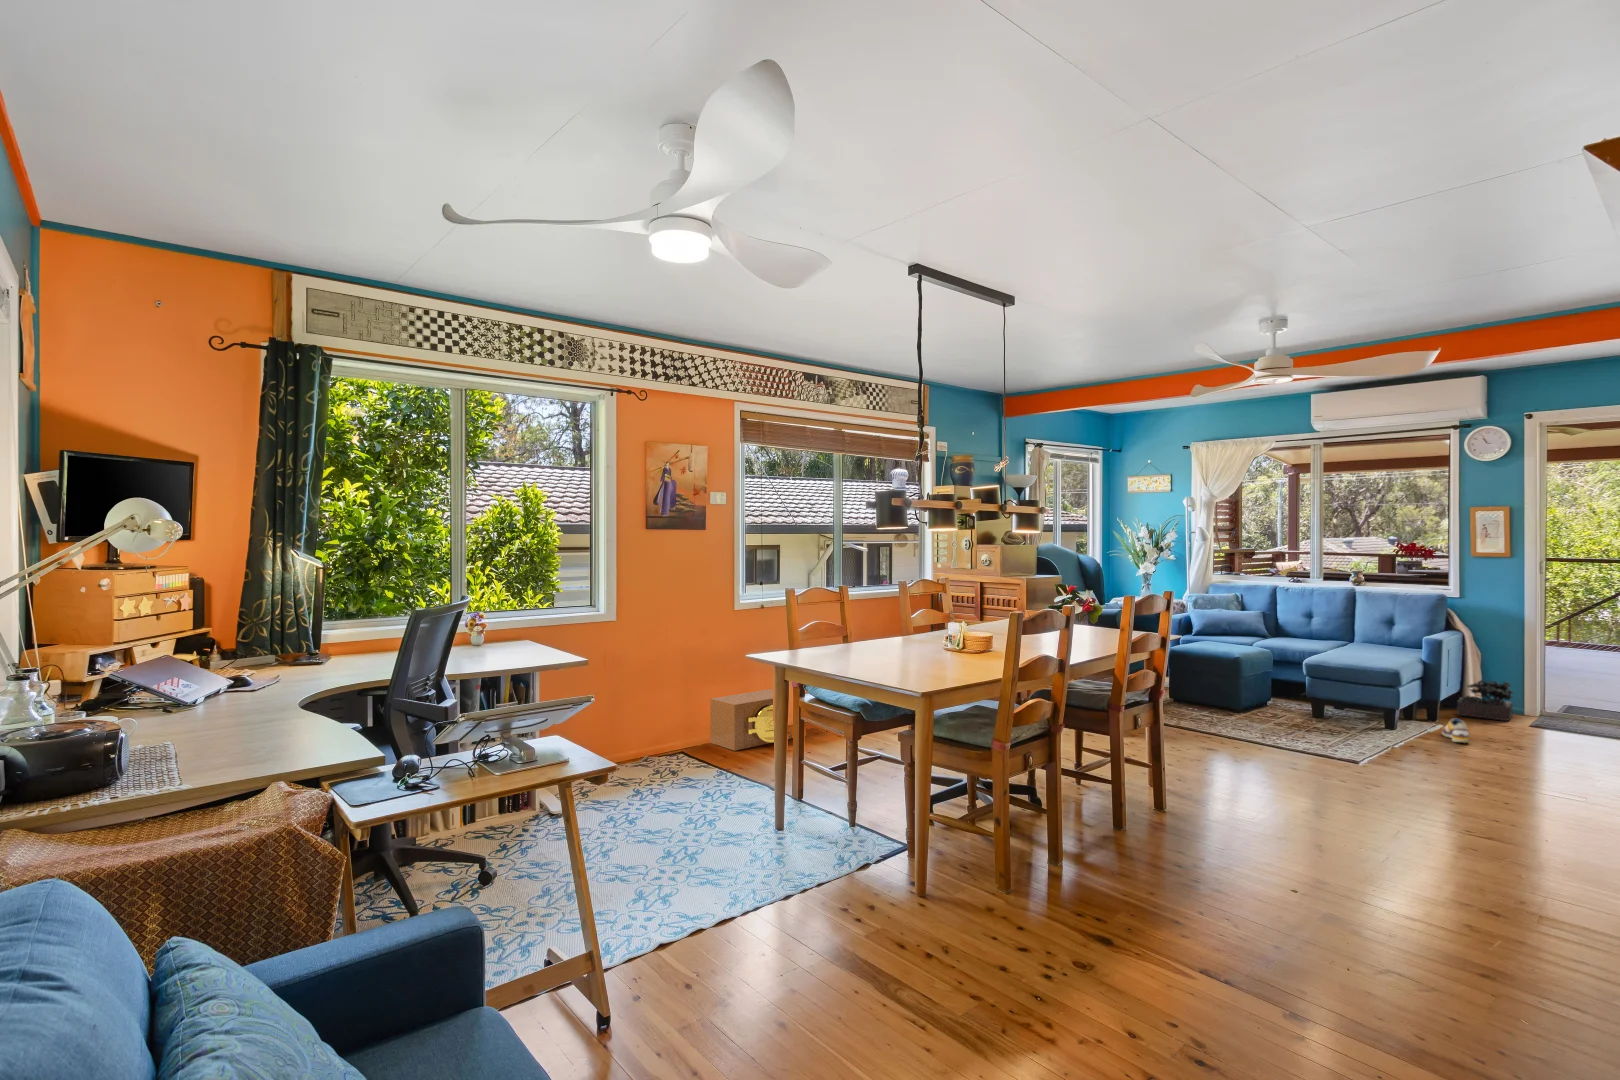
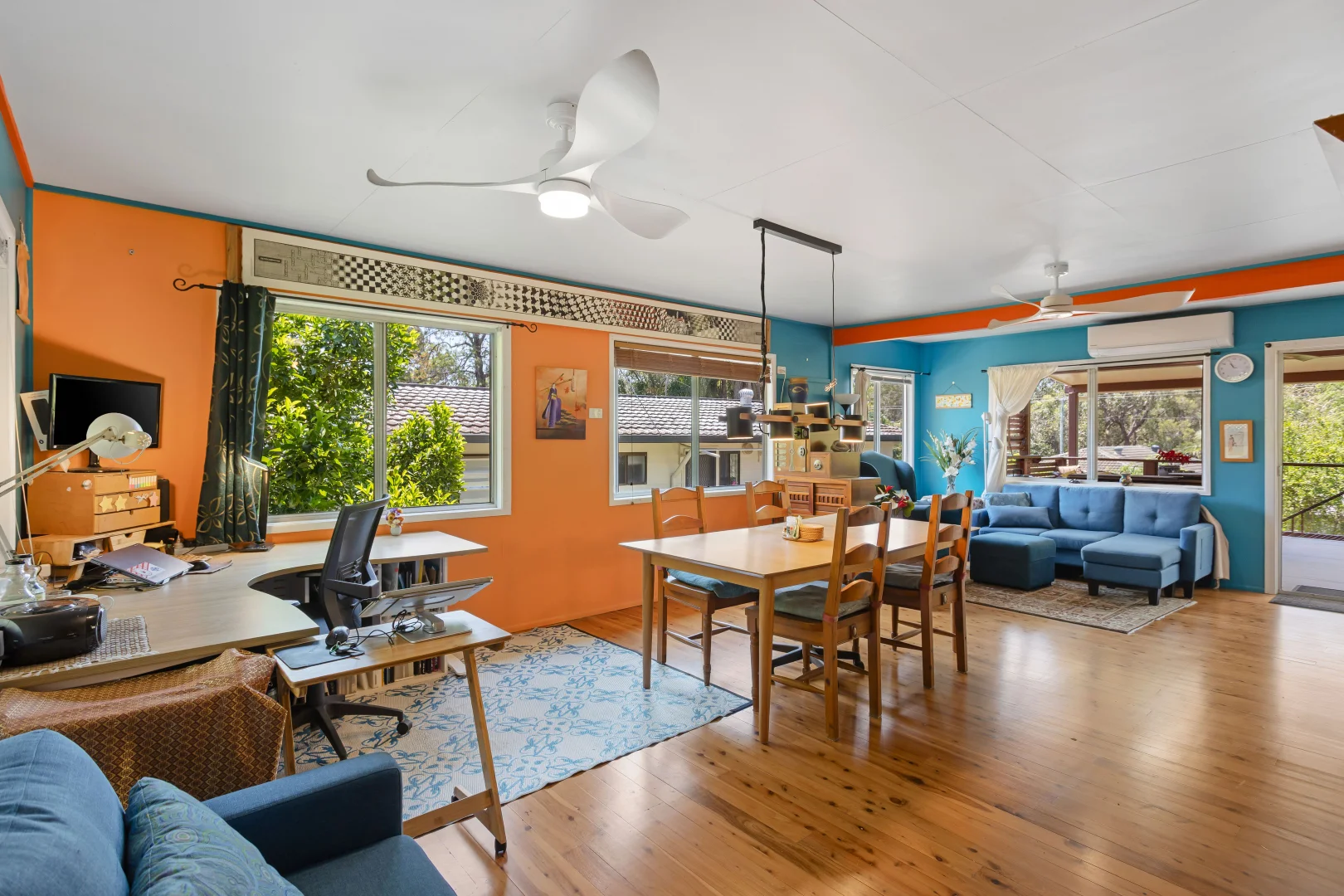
- potted plant [1456,679,1515,722]
- shoe [1440,718,1471,744]
- safe [709,688,793,752]
